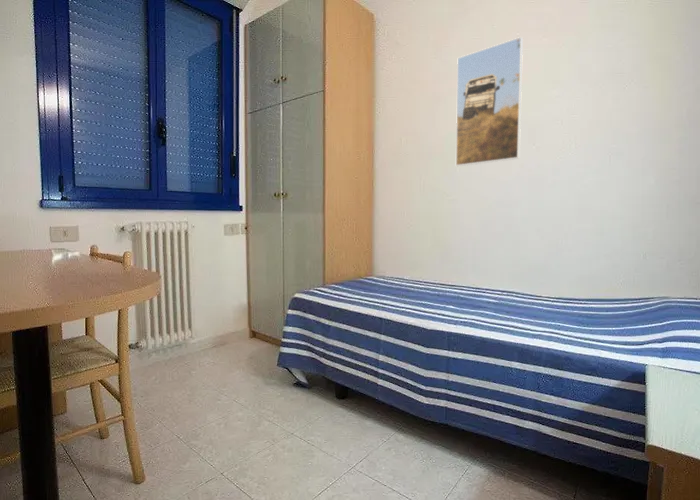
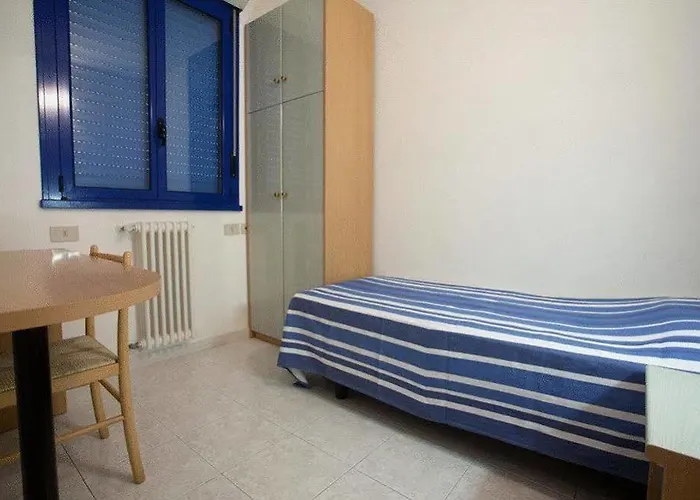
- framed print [455,36,524,167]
